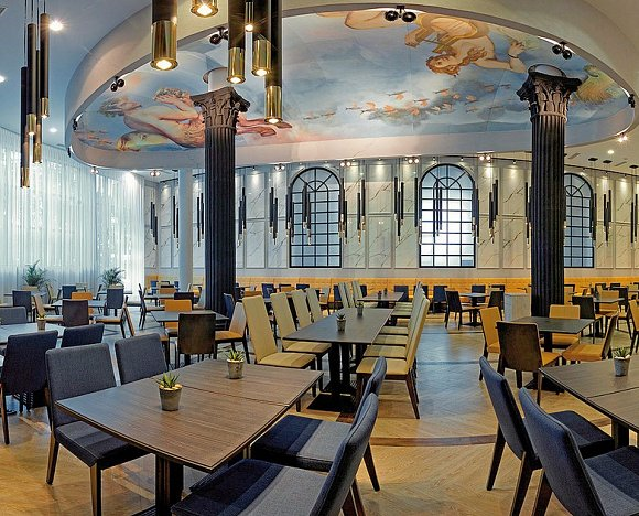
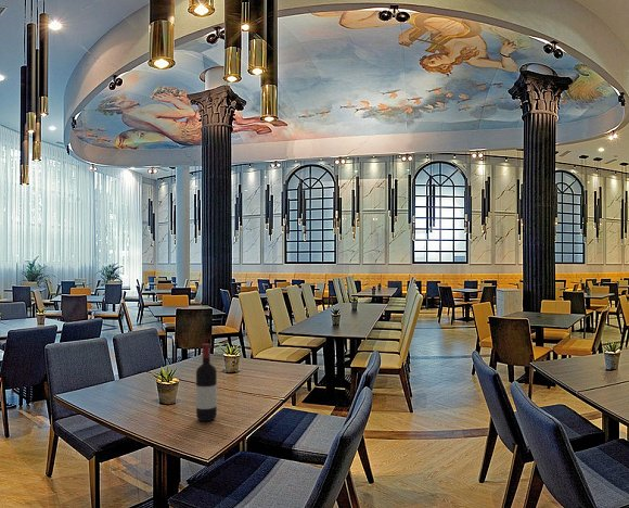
+ wine bottle [195,343,218,422]
